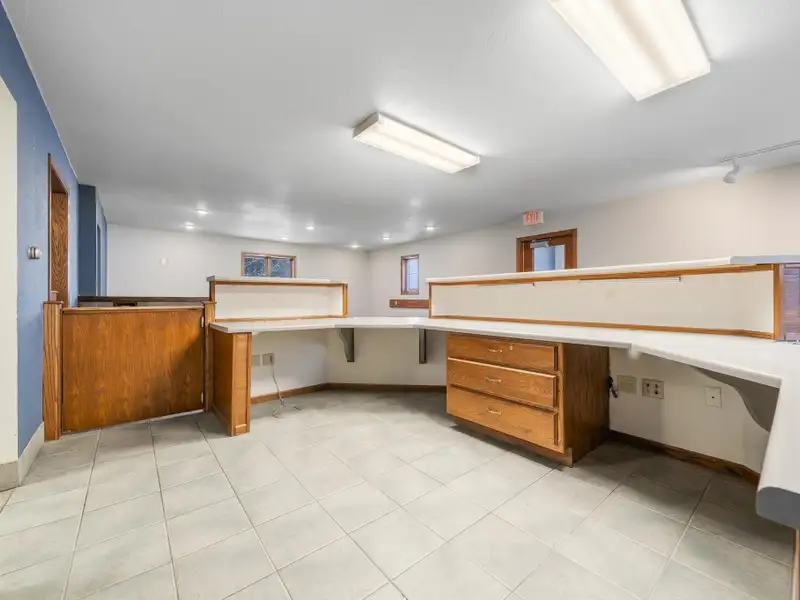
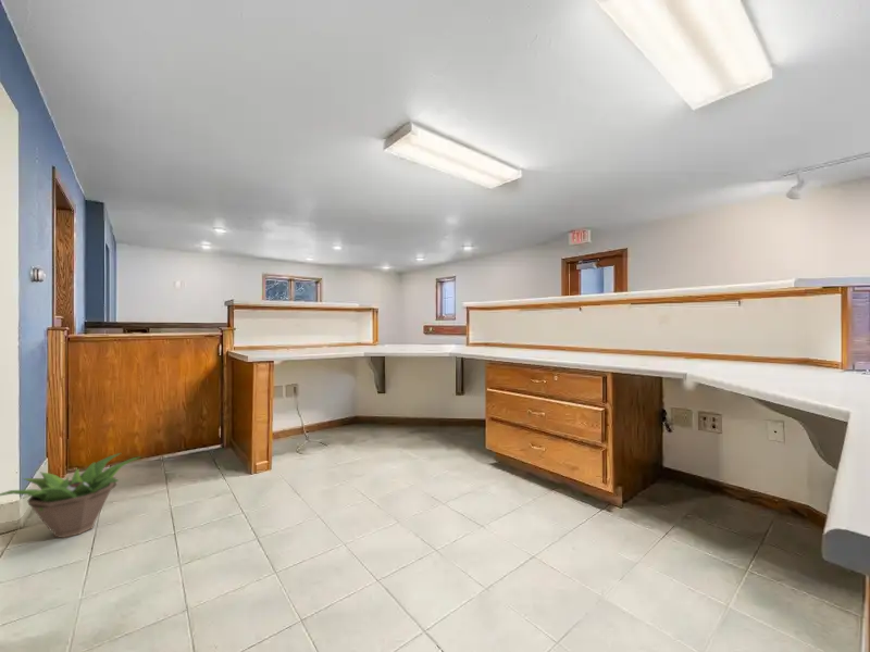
+ decorative plant [0,452,141,539]
